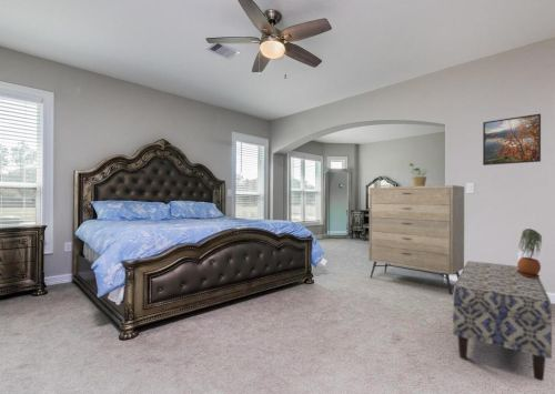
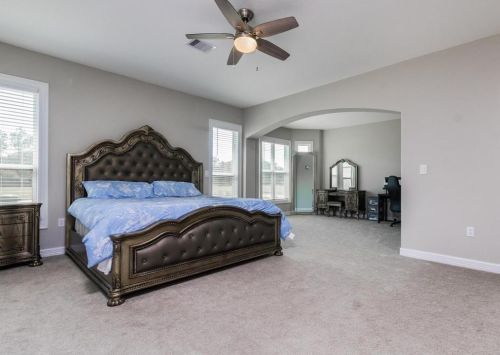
- bench [452,260,553,382]
- potted plant [516,228,543,277]
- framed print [482,112,542,166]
- potted plant [408,162,431,186]
- dresser [367,184,465,295]
